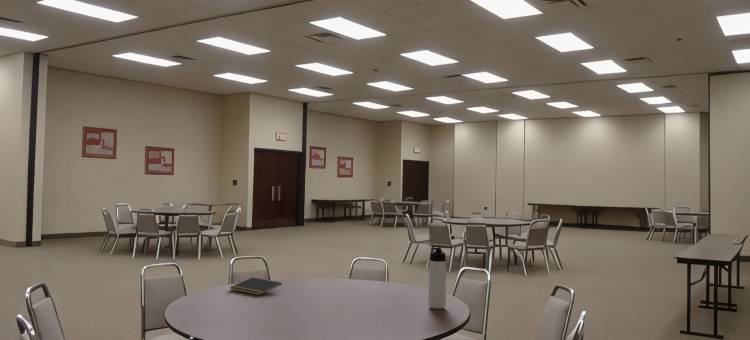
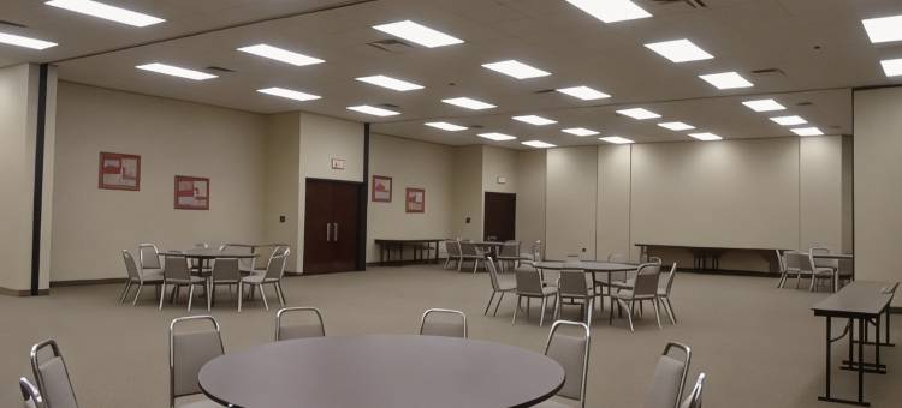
- notepad [229,277,282,296]
- thermos bottle [427,247,447,310]
